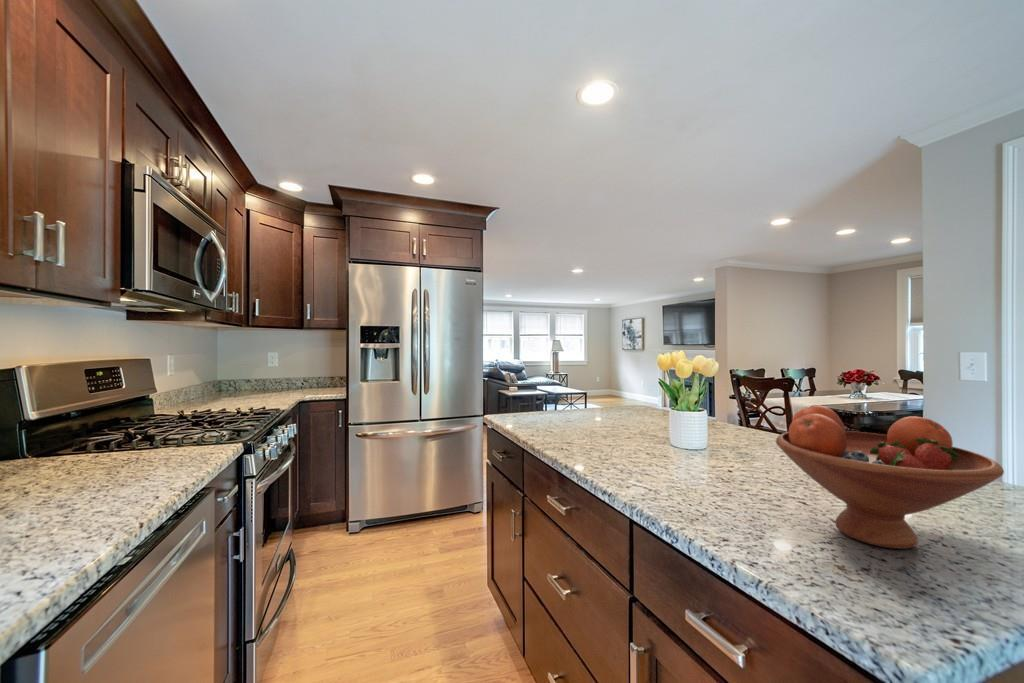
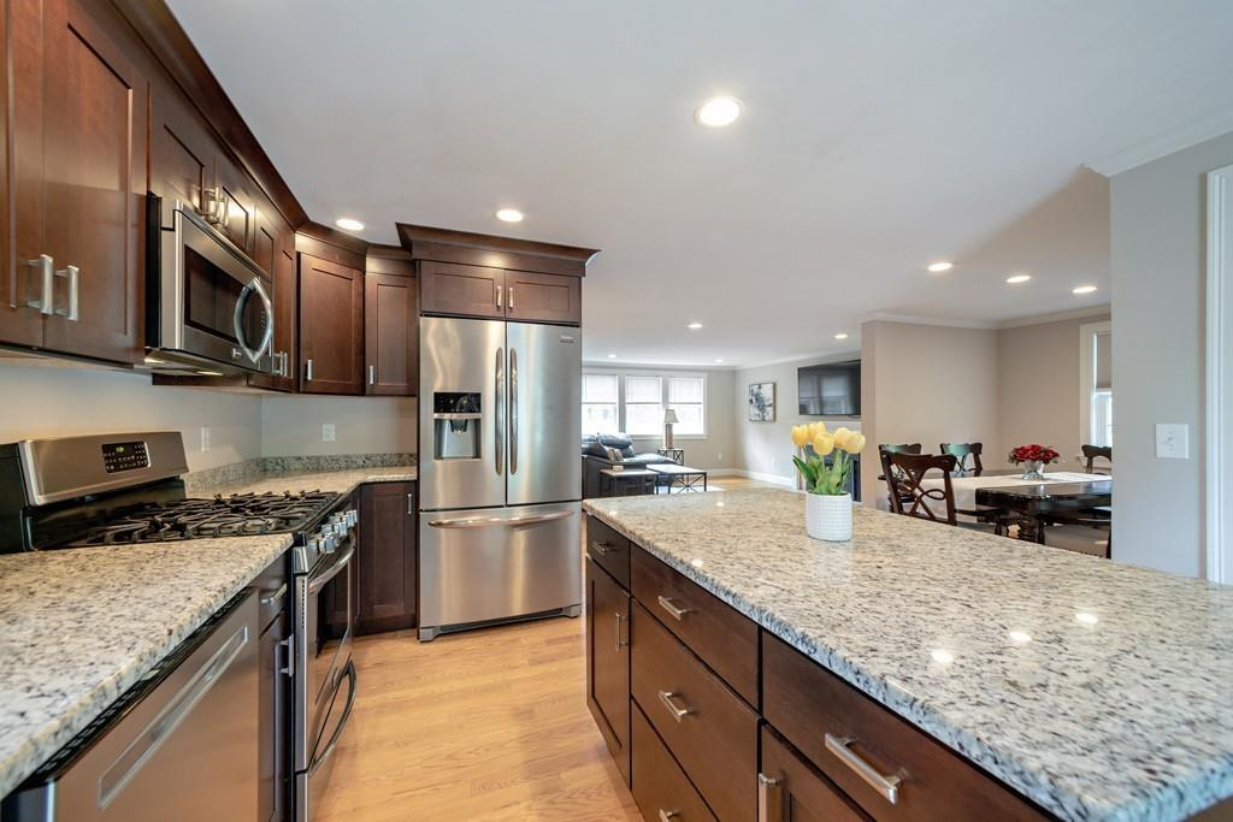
- fruit bowl [775,404,1005,550]
